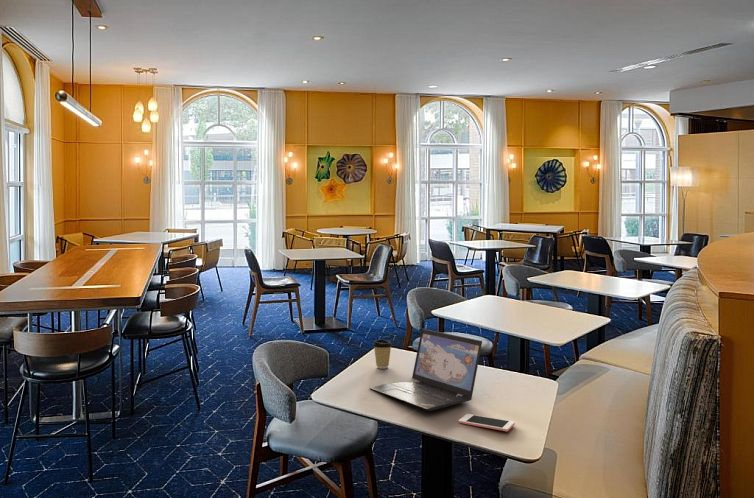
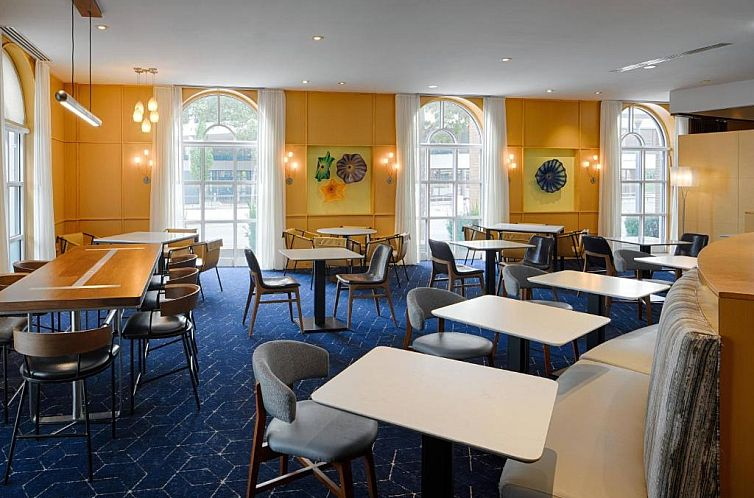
- cell phone [458,413,516,432]
- laptop [369,328,483,412]
- coffee cup [372,339,393,370]
